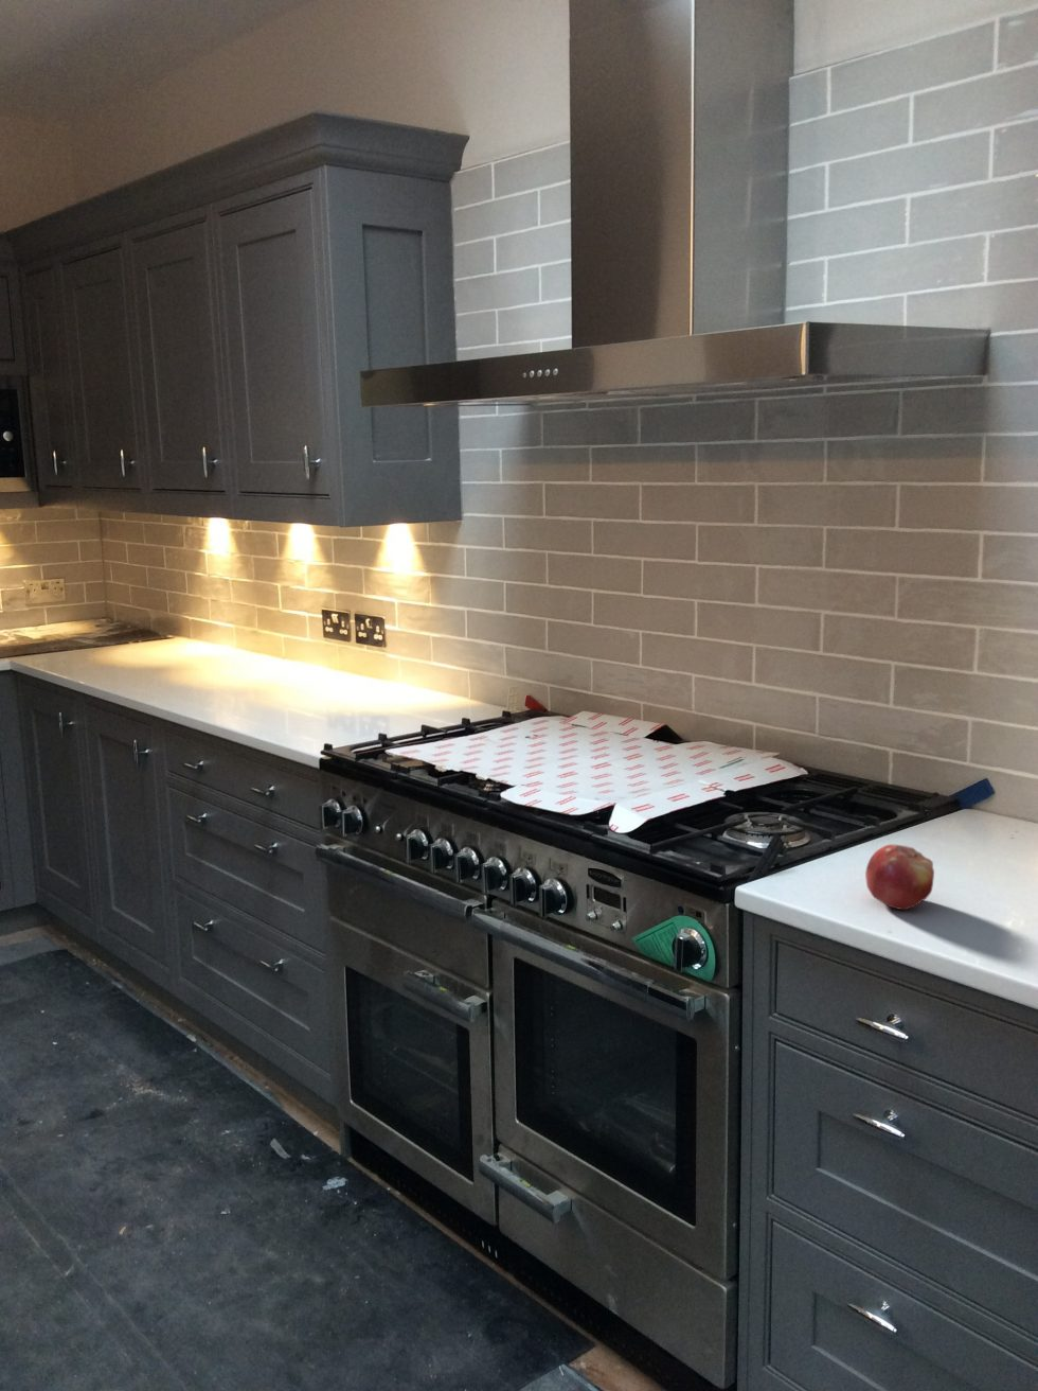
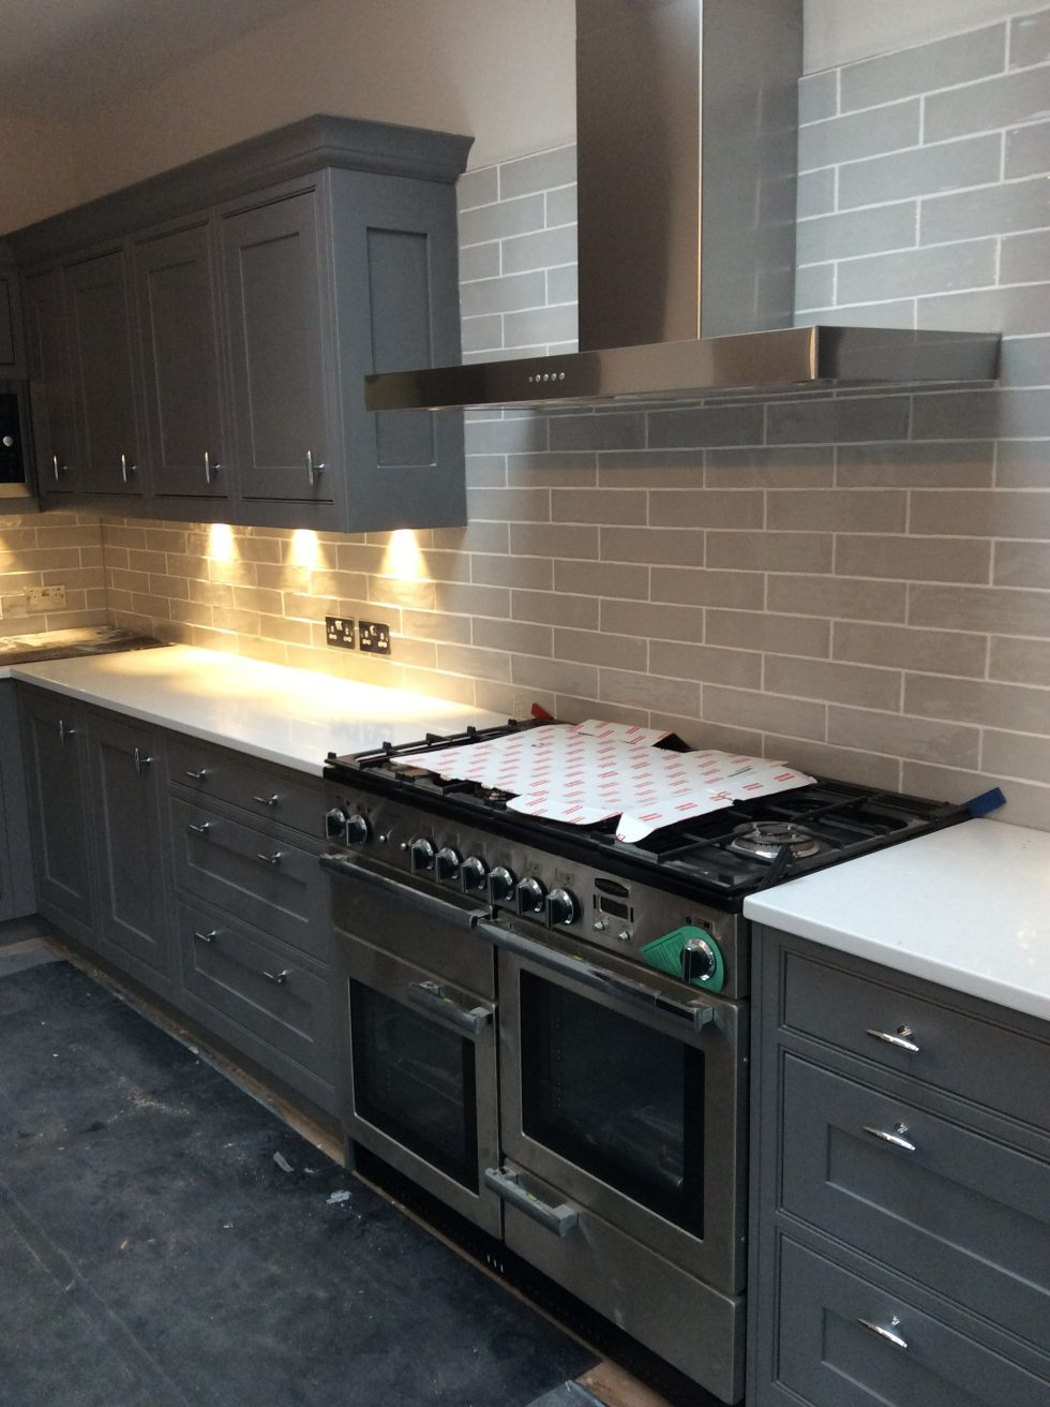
- fruit [865,843,936,911]
